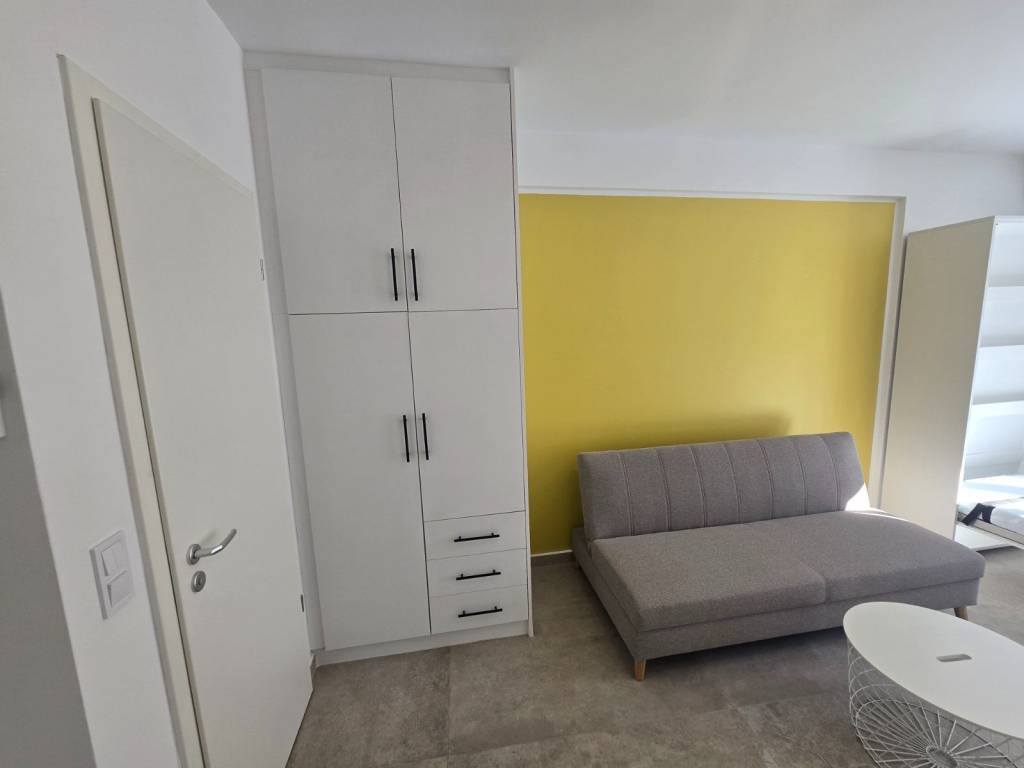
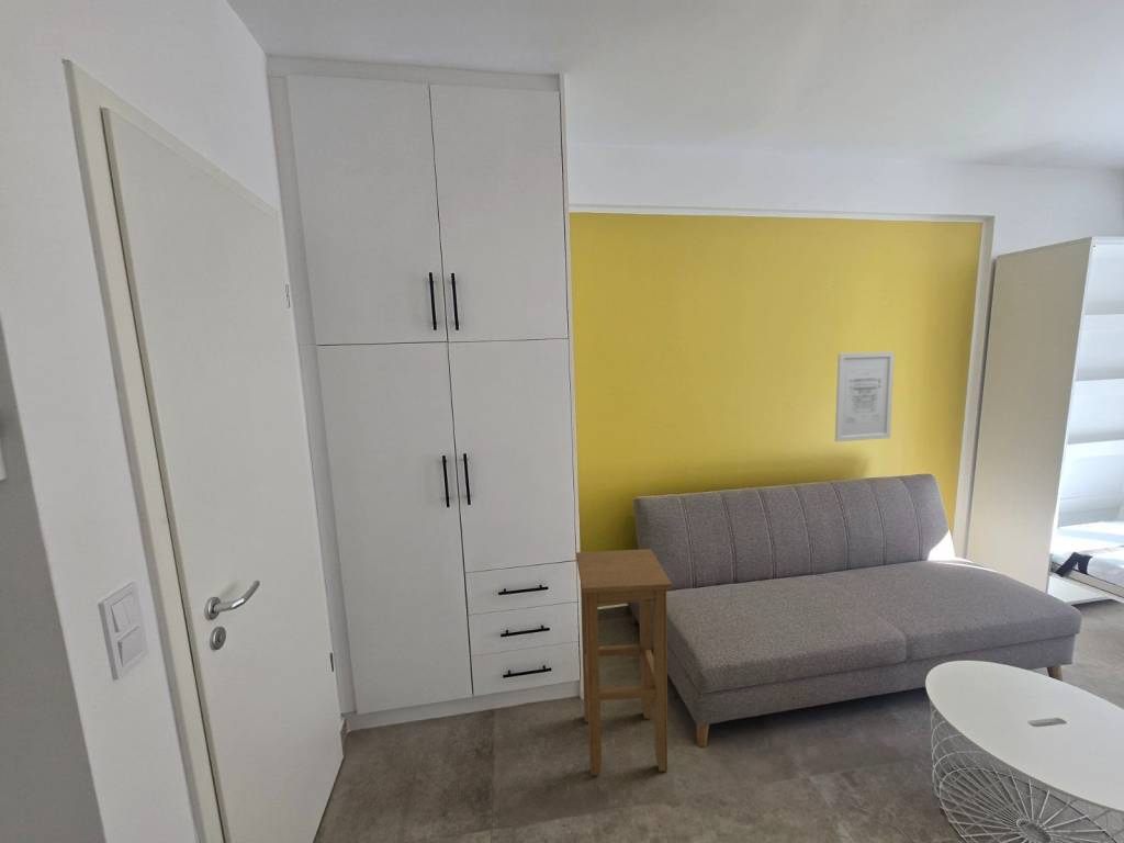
+ stool [575,548,673,776]
+ wall art [834,350,896,442]
